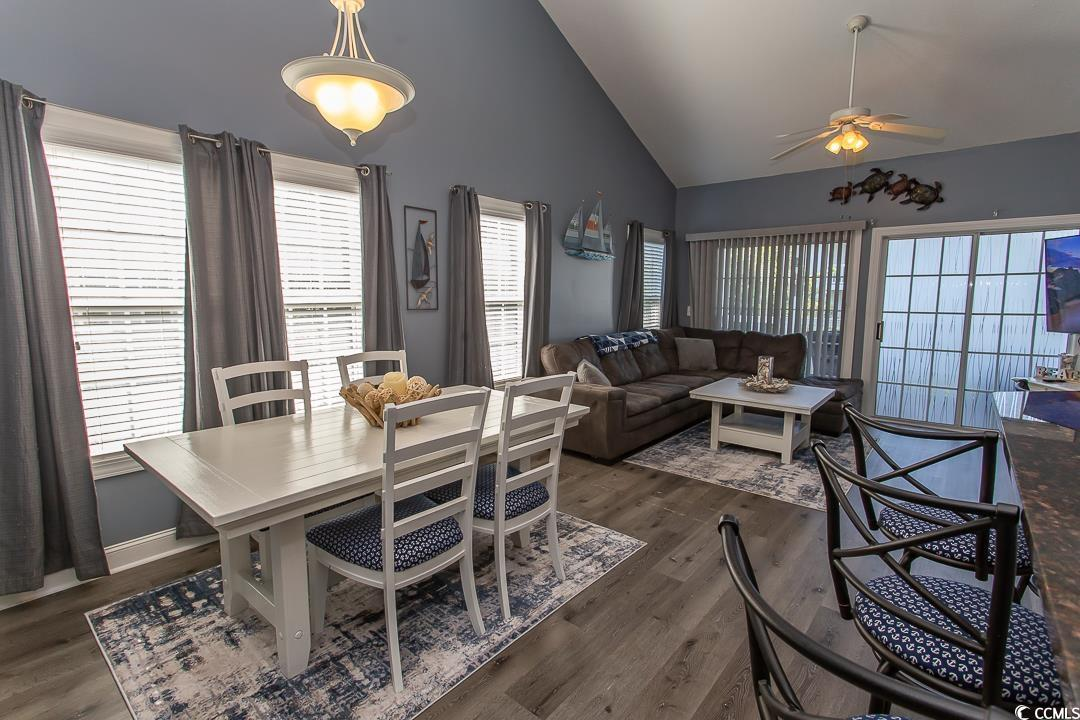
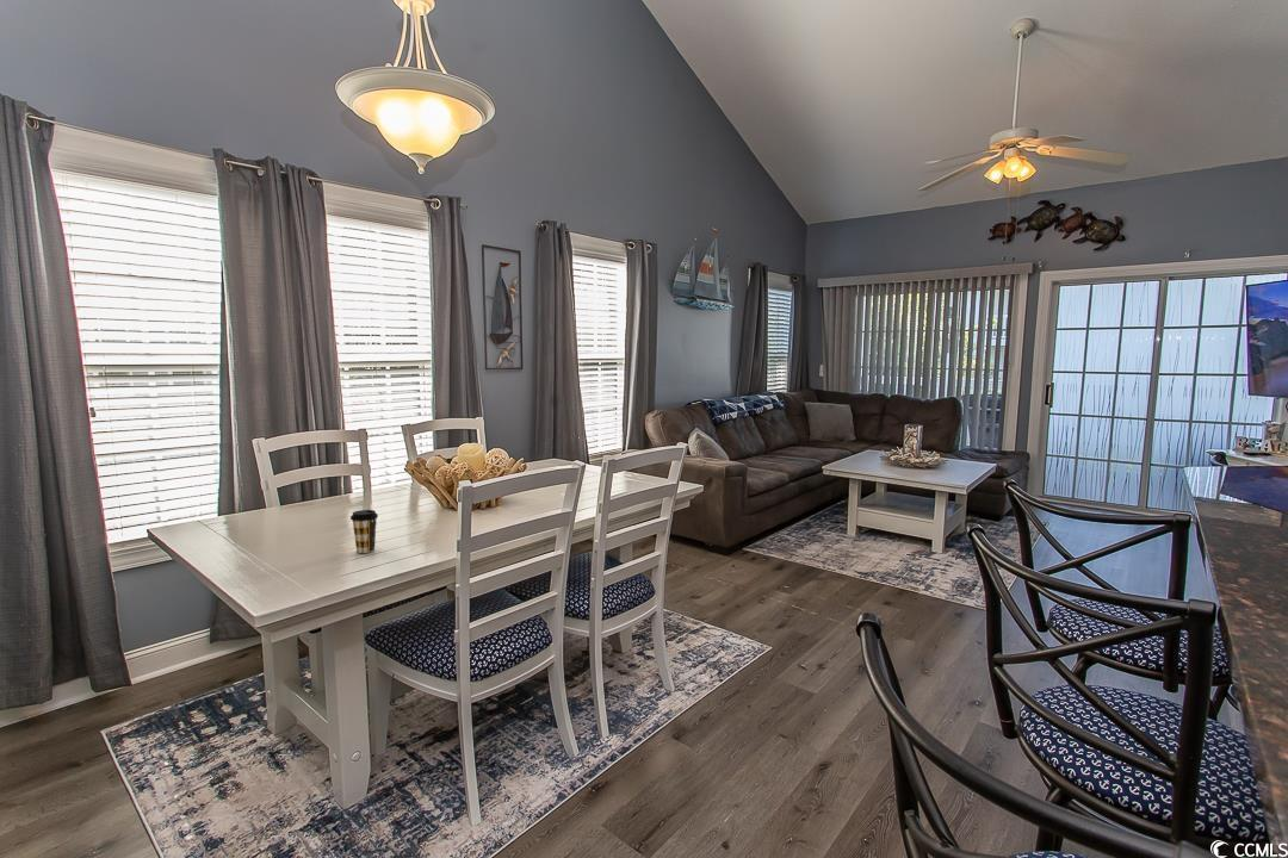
+ coffee cup [349,509,379,554]
